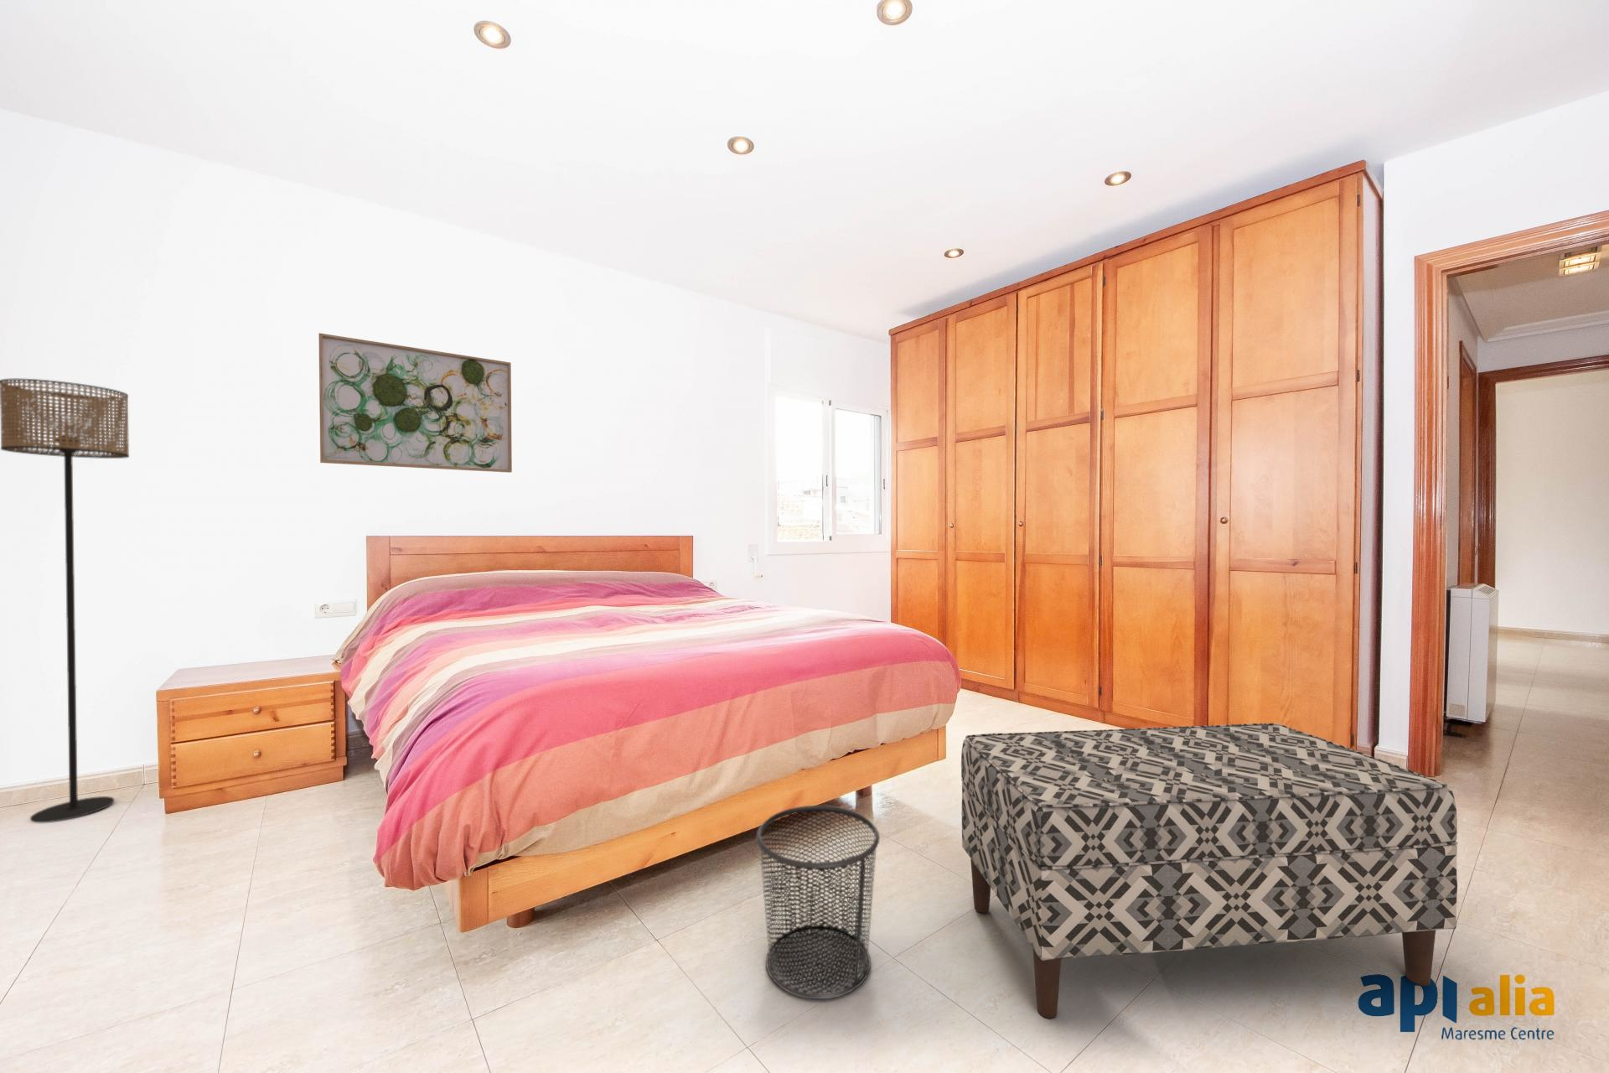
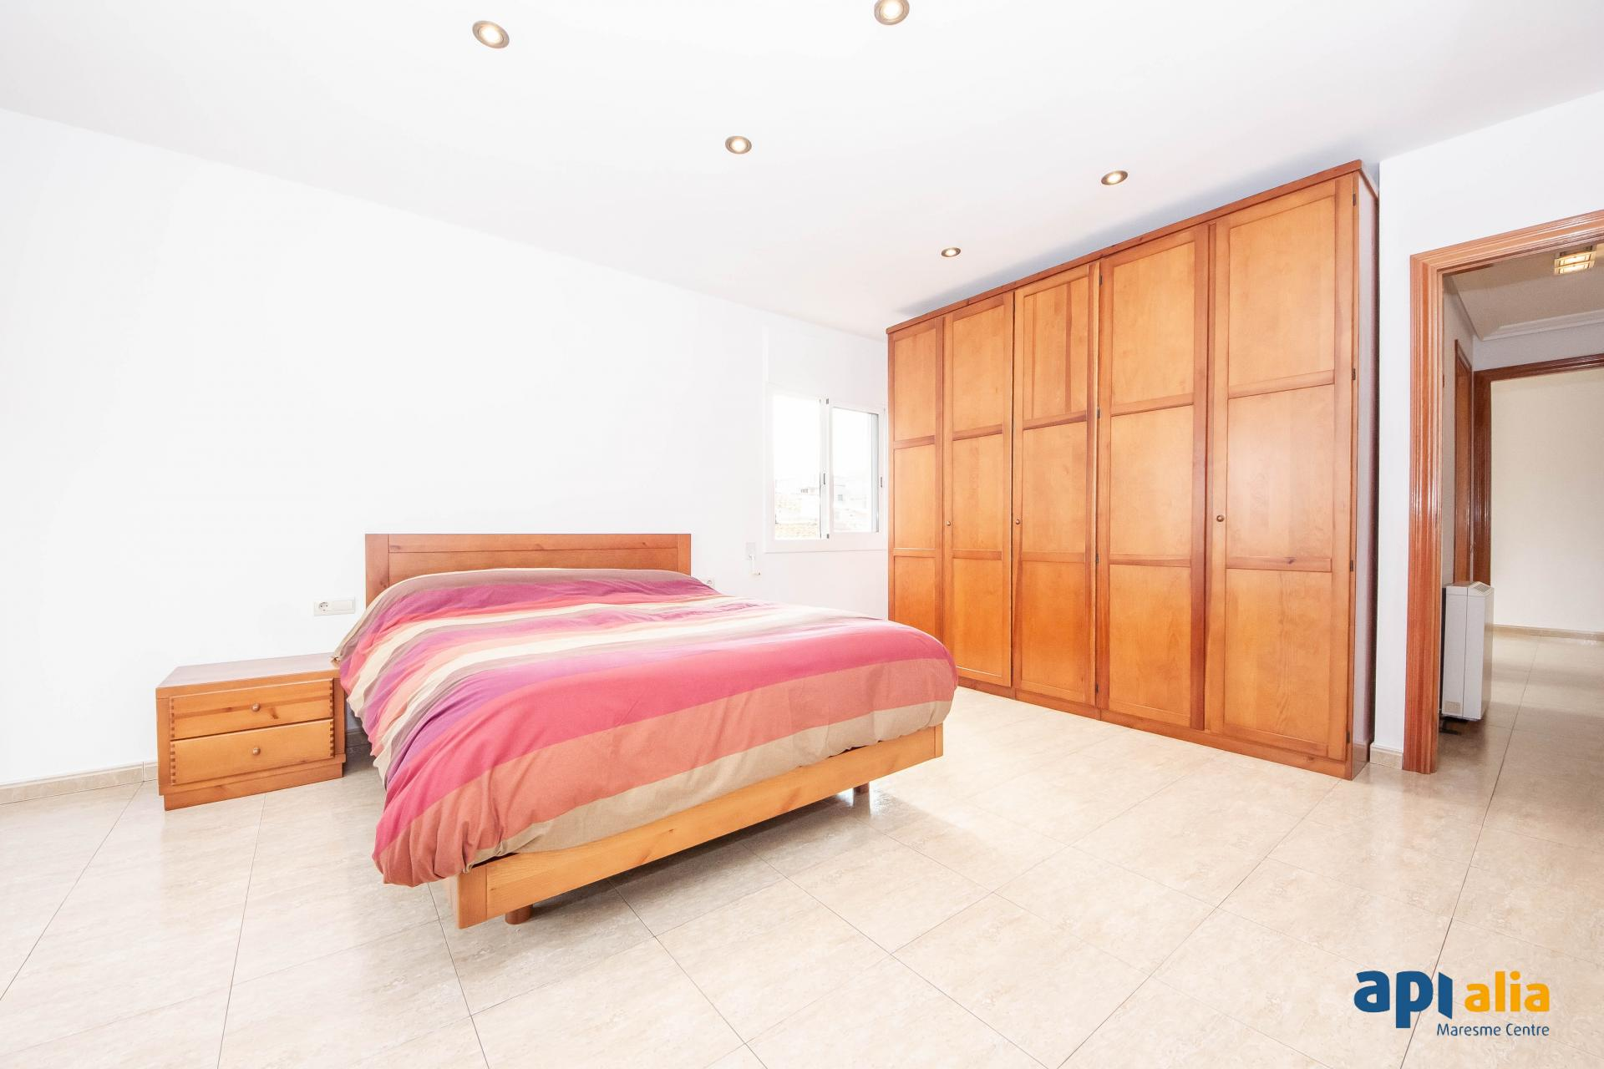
- wall art [317,332,512,473]
- waste bin [755,805,881,1000]
- floor lamp [0,378,130,823]
- bench [960,722,1459,1019]
